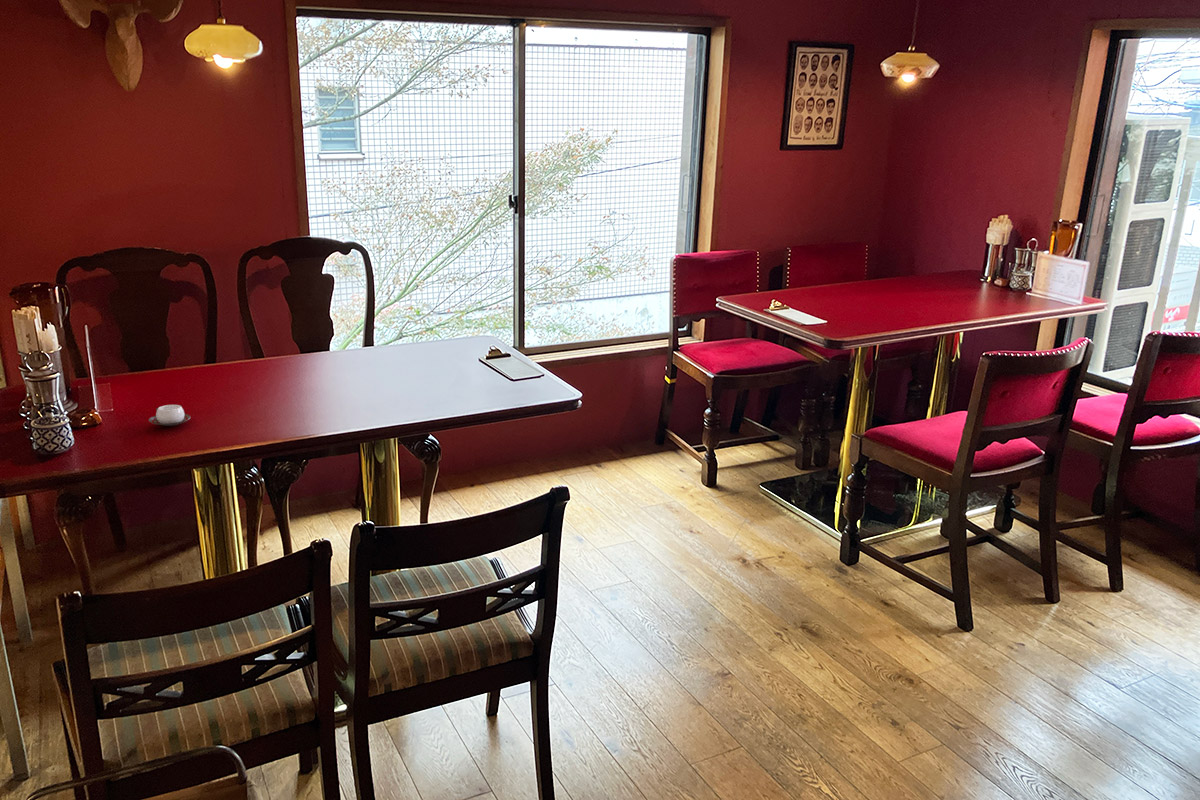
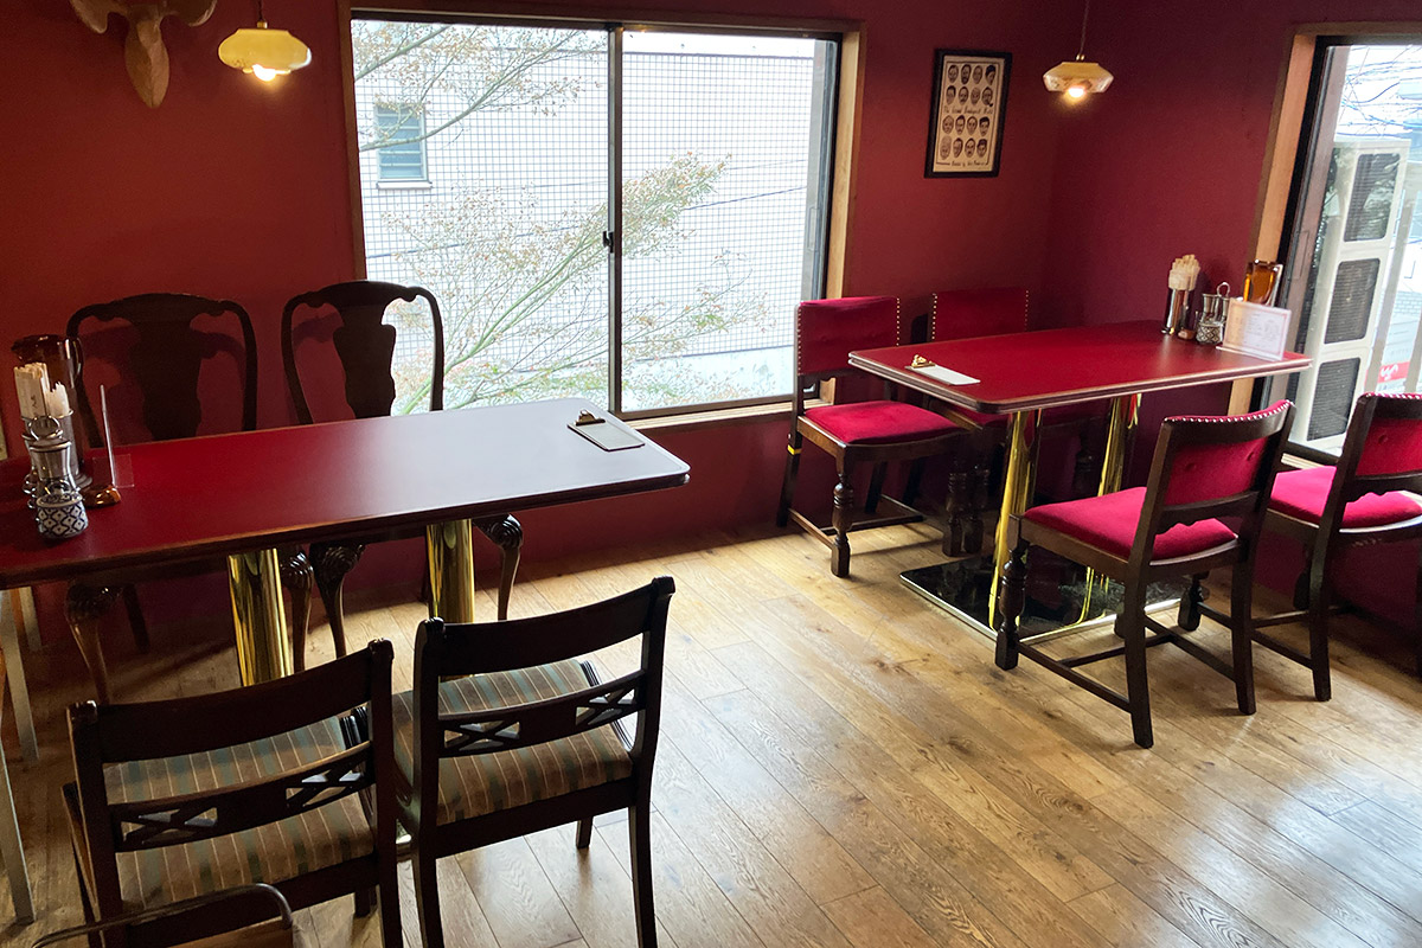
- cup [148,404,191,427]
